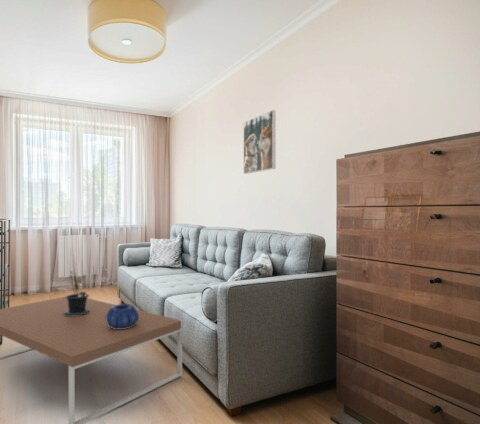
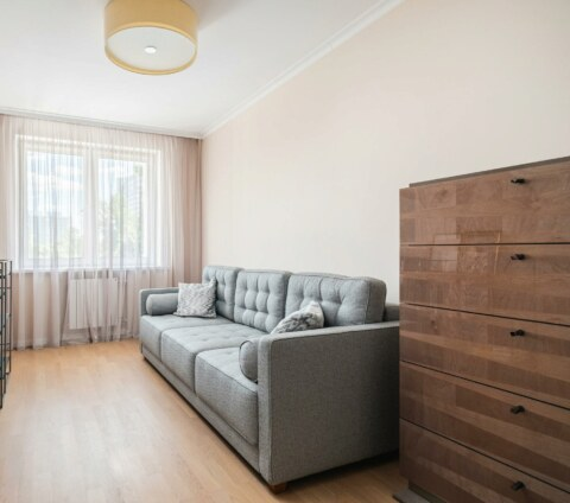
- potted plant [64,270,90,316]
- coffee table [0,296,183,424]
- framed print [243,109,277,175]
- decorative bowl [106,303,139,329]
